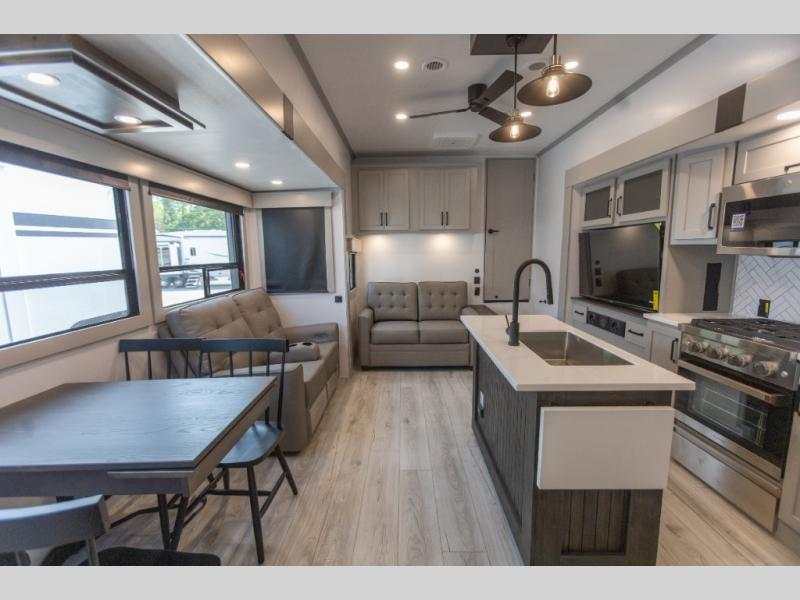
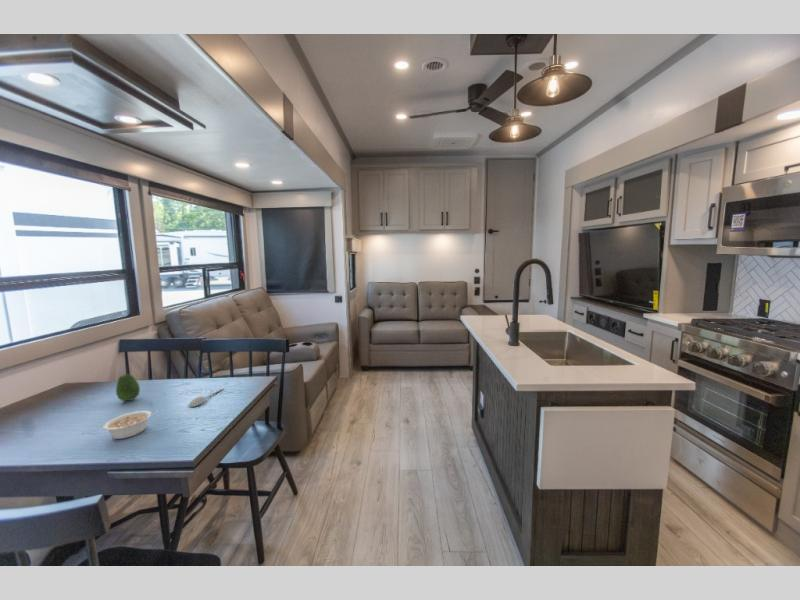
+ legume [102,408,162,440]
+ spoon [188,387,225,408]
+ fruit [115,373,141,402]
